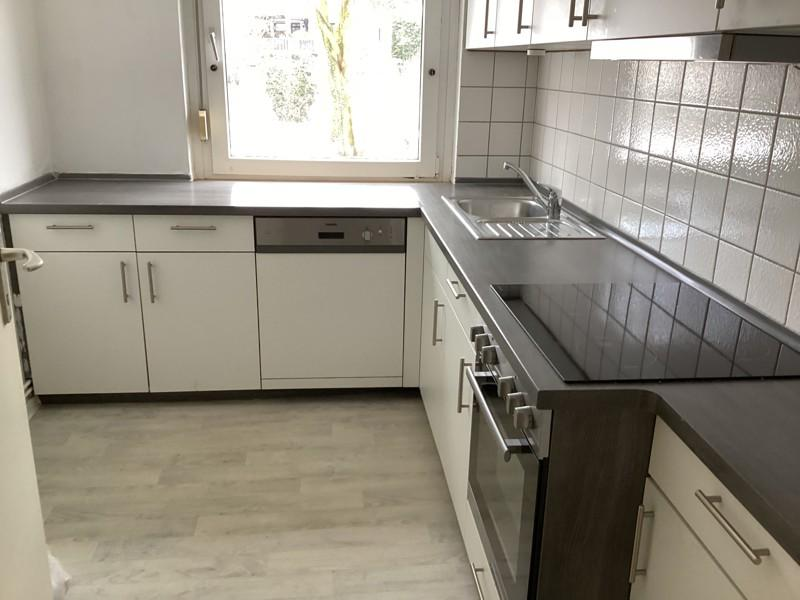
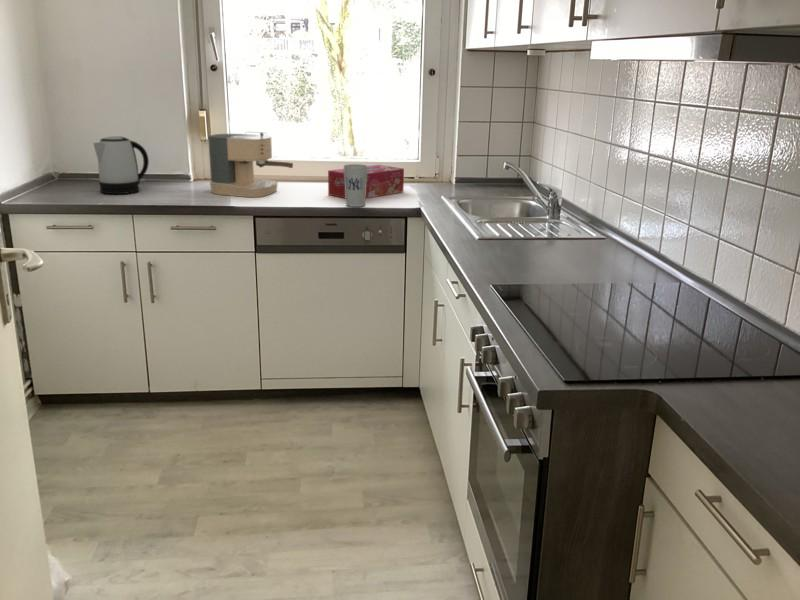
+ cup [343,163,369,208]
+ tissue box [327,164,405,199]
+ coffee maker [207,131,294,198]
+ kettle [92,135,150,195]
